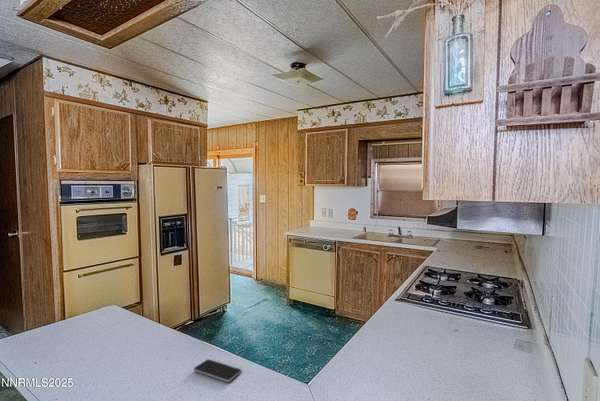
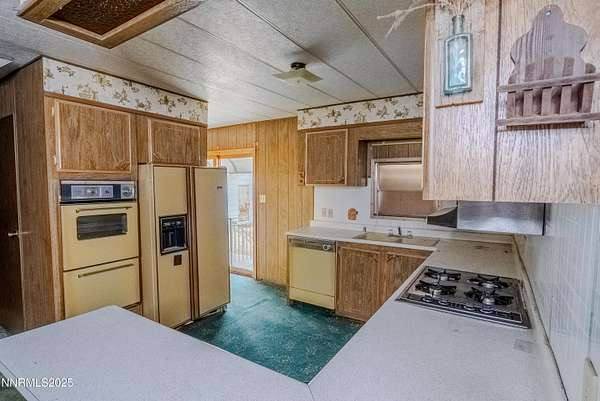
- smartphone [193,359,242,383]
